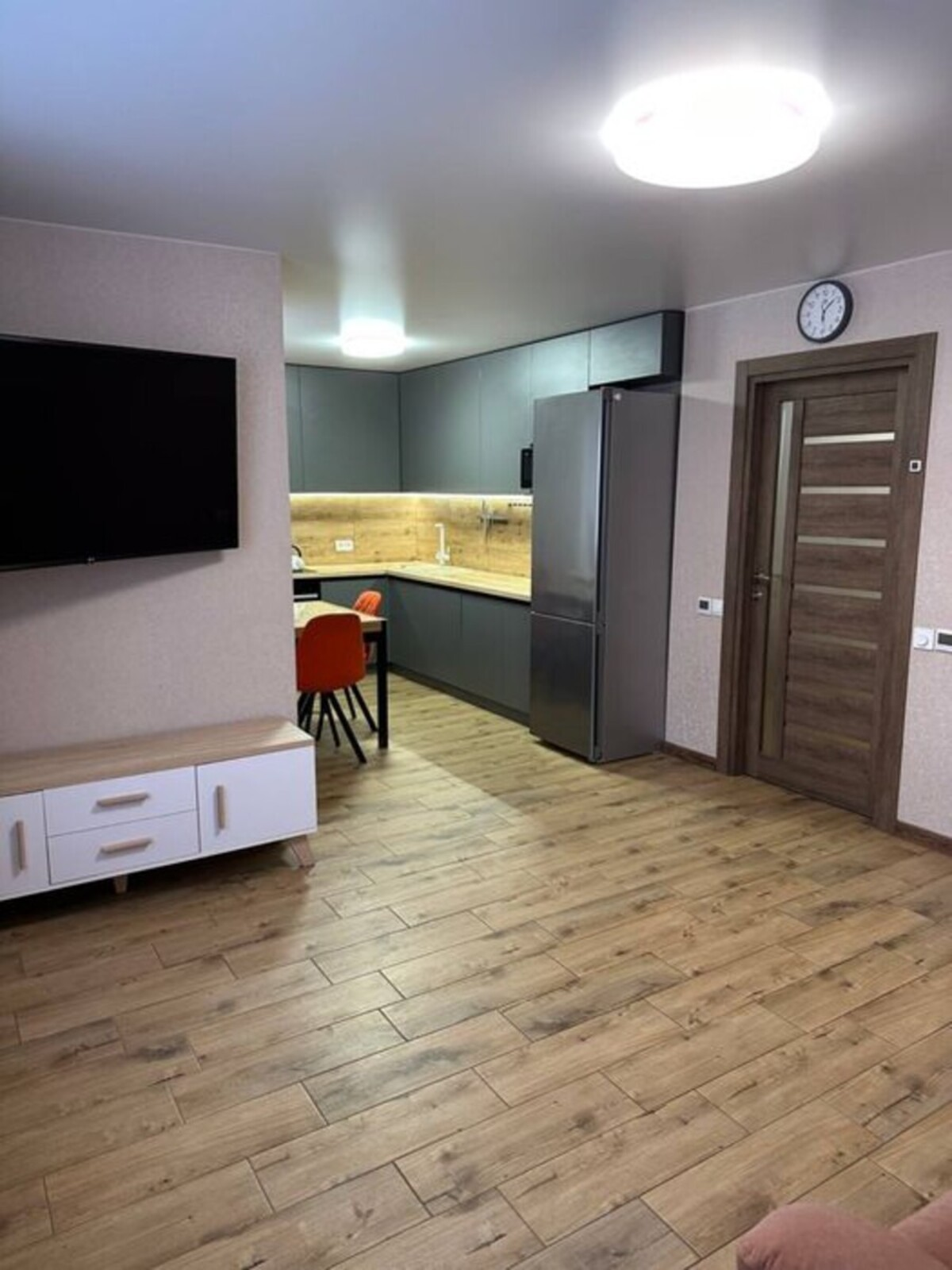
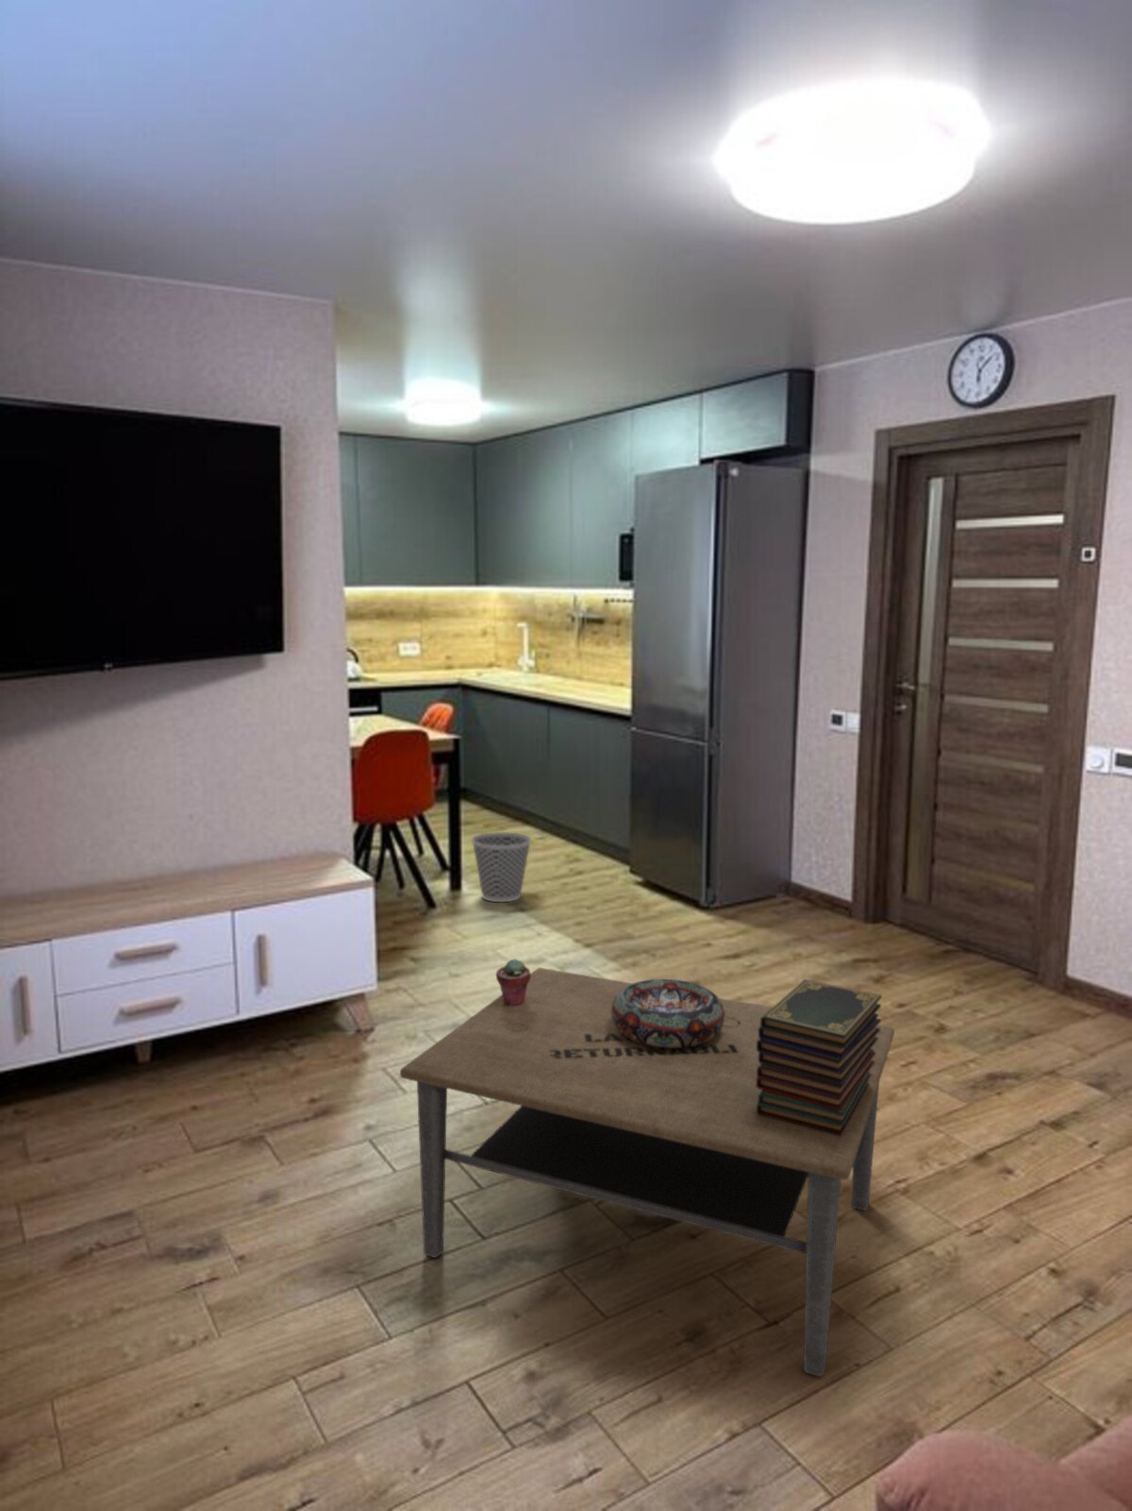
+ coffee table [400,967,895,1378]
+ book stack [756,978,883,1136]
+ potted succulent [496,958,532,1005]
+ decorative bowl [611,978,724,1048]
+ wastebasket [471,830,533,903]
